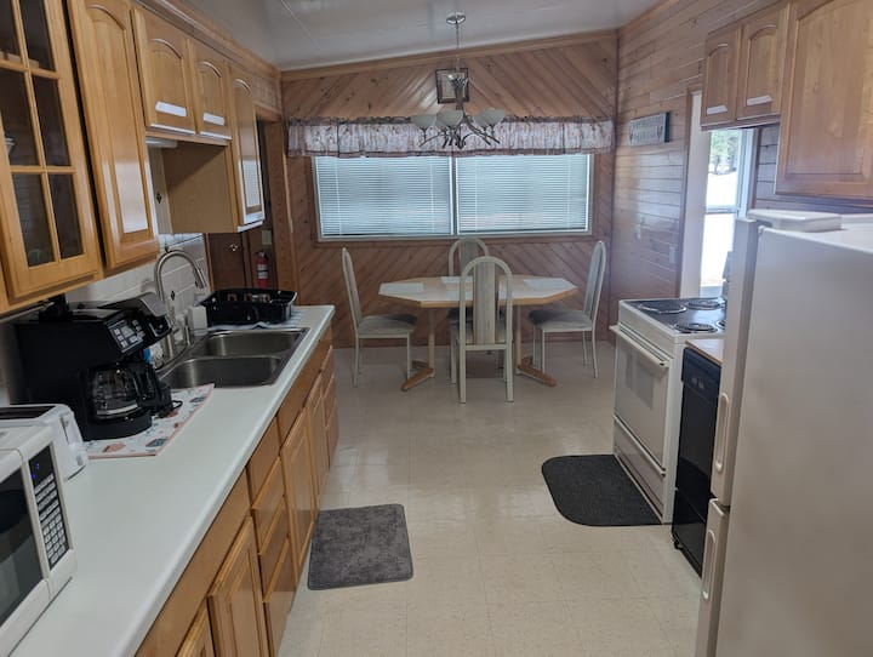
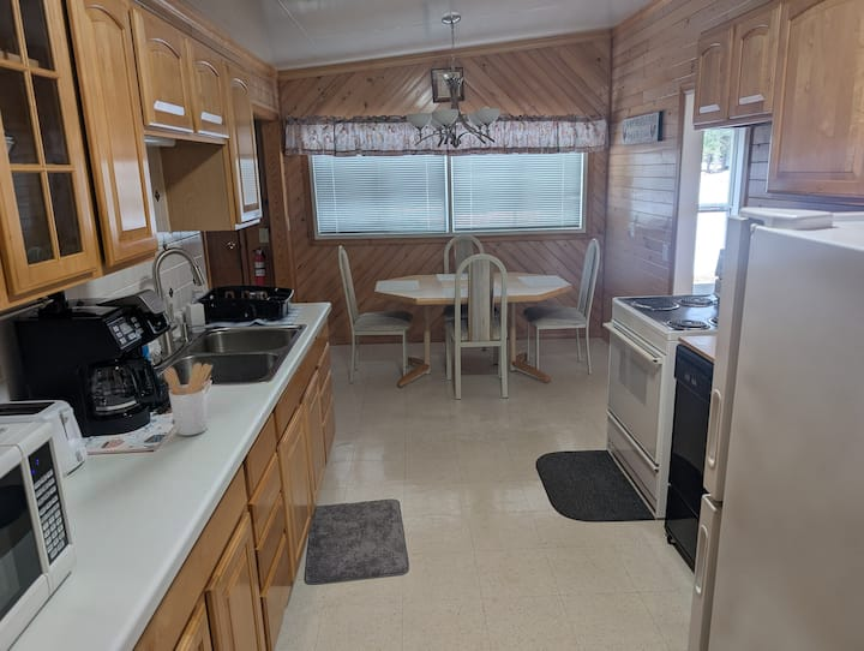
+ utensil holder [163,362,214,437]
